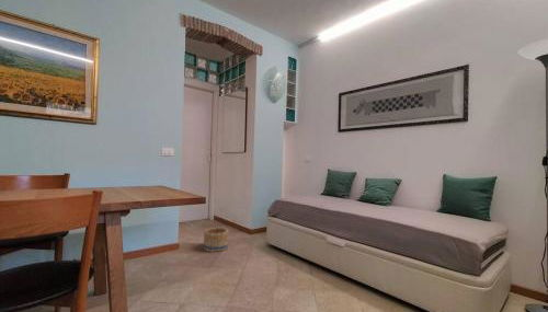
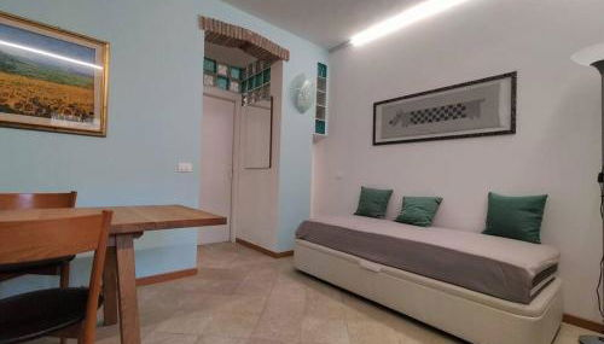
- basket [203,226,230,253]
